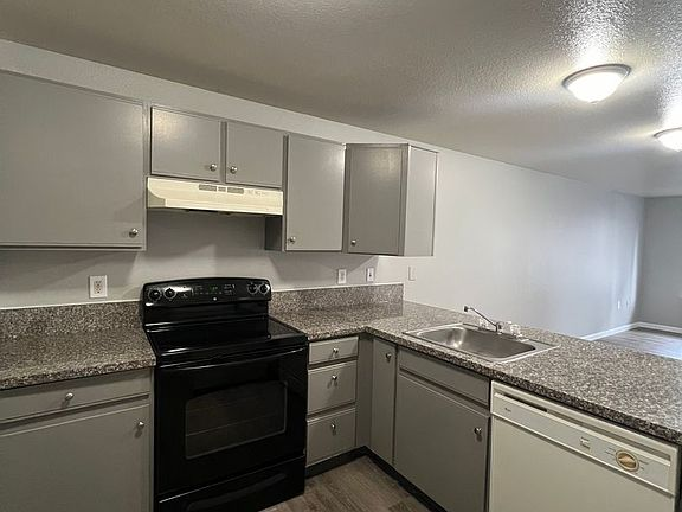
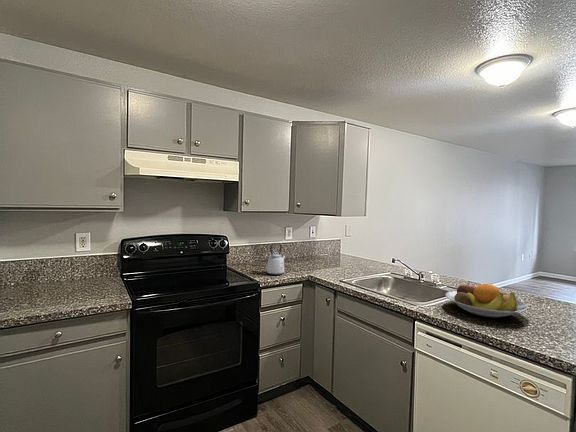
+ kettle [266,243,286,276]
+ fruit bowl [444,281,529,318]
